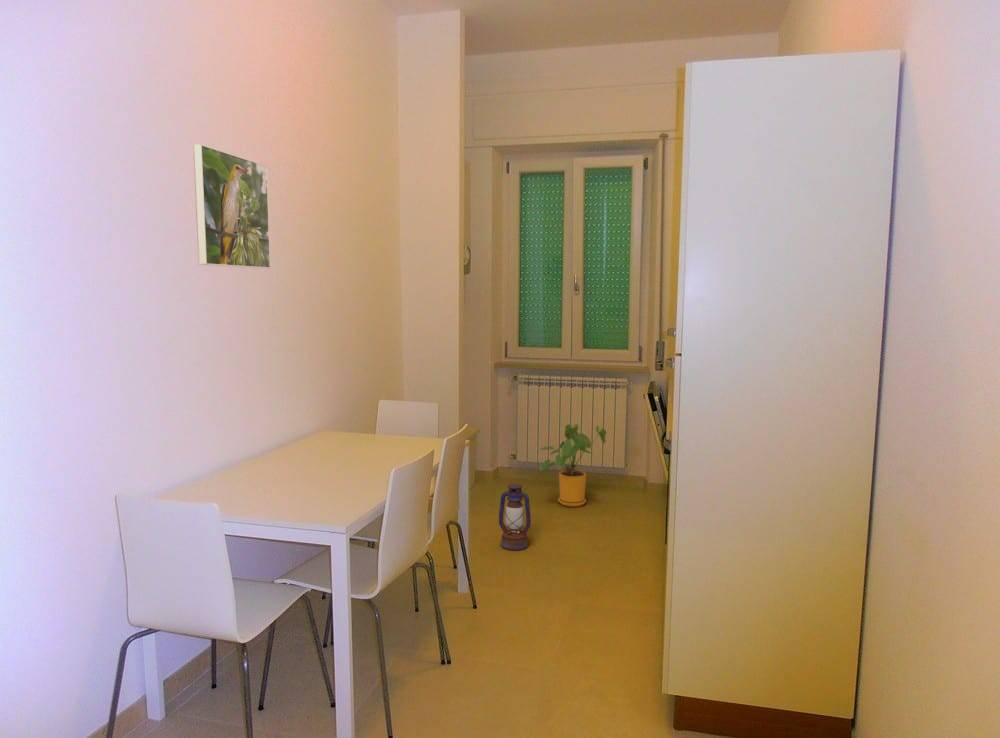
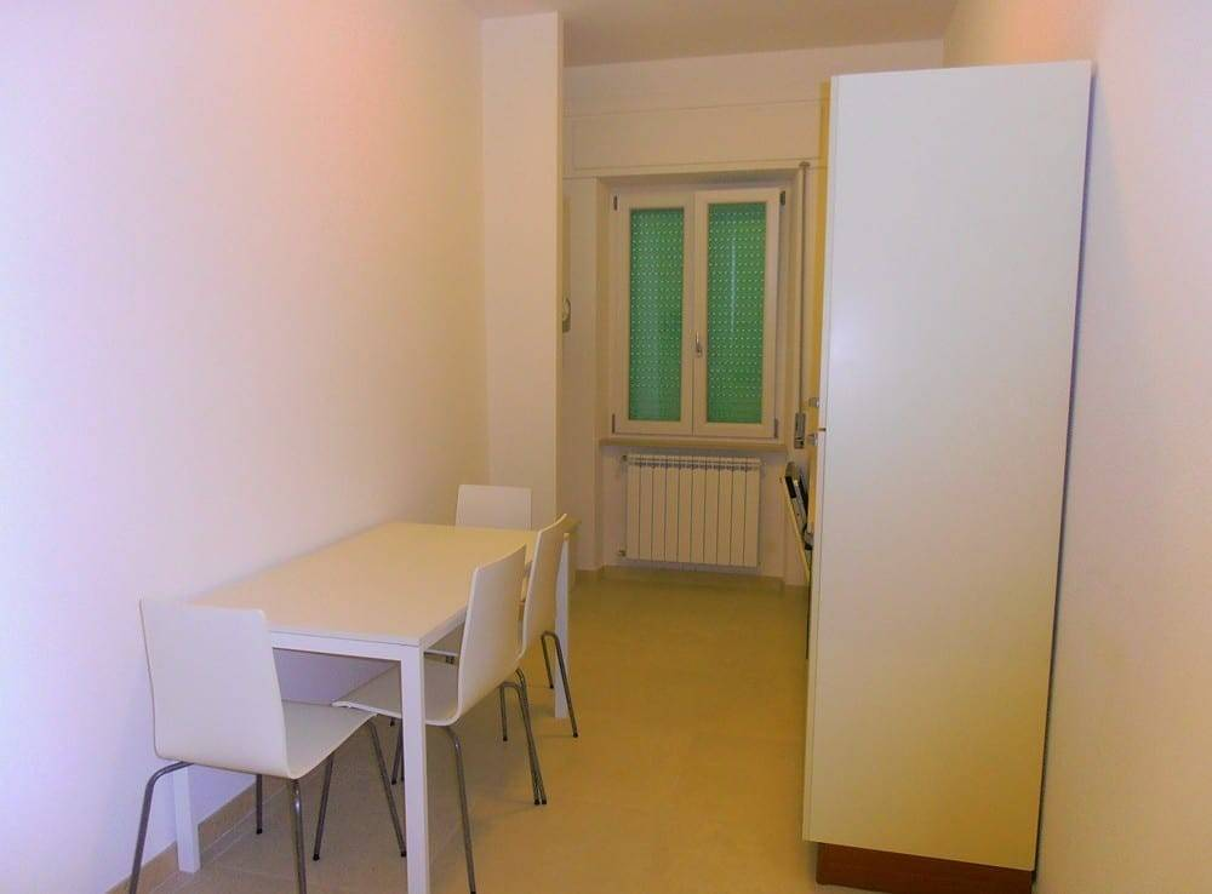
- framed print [192,143,272,270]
- lantern [498,483,532,552]
- house plant [538,423,607,508]
